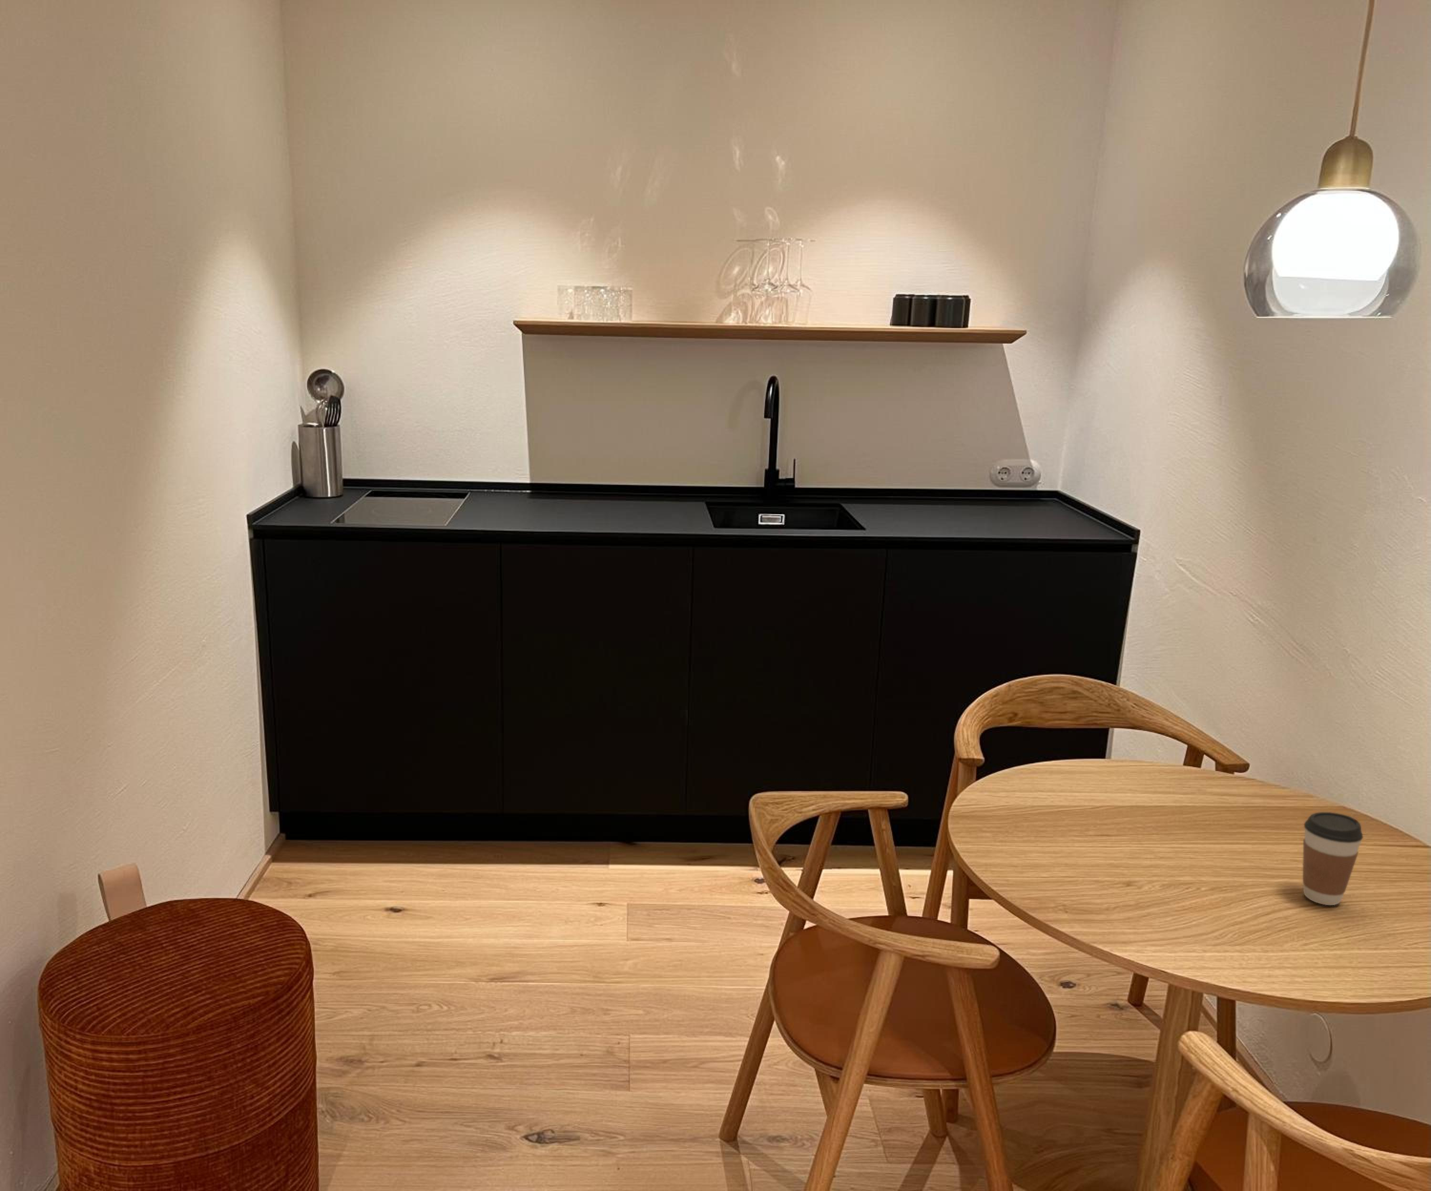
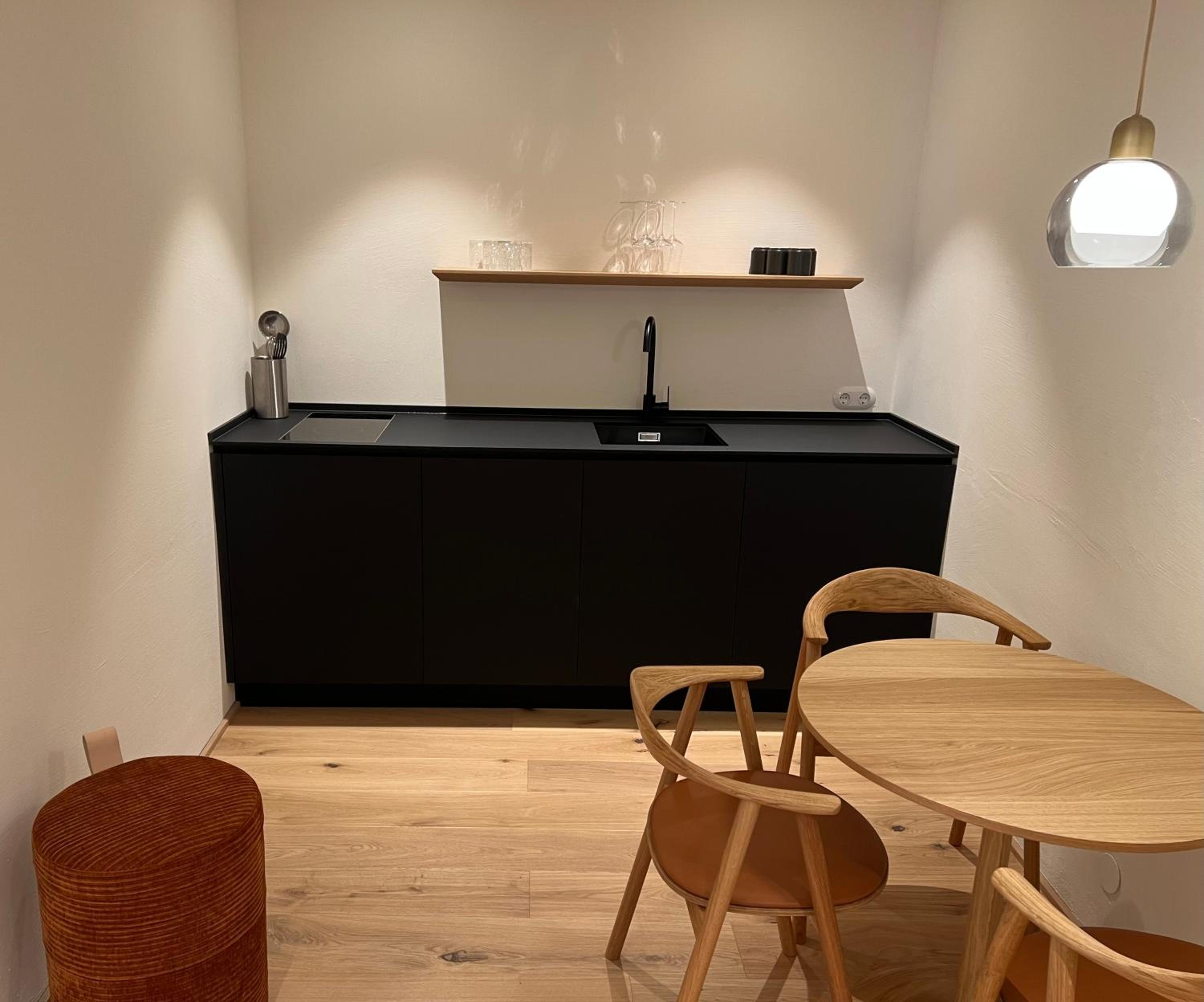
- coffee cup [1303,812,1363,906]
